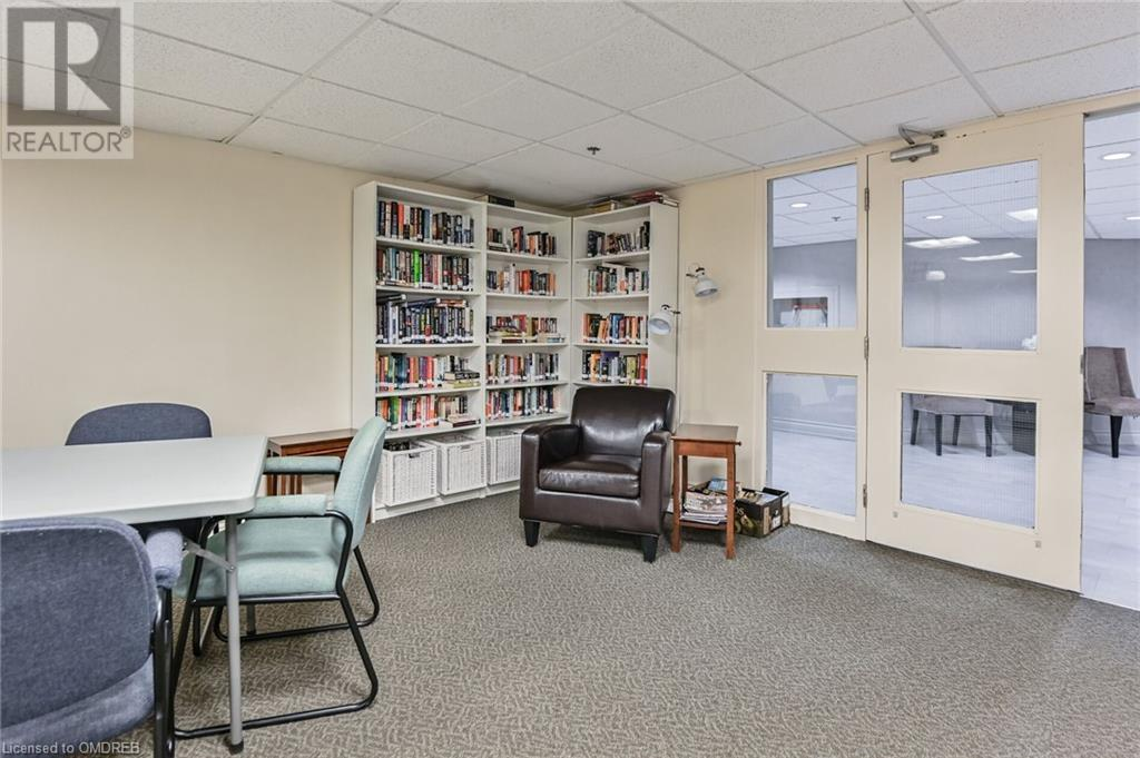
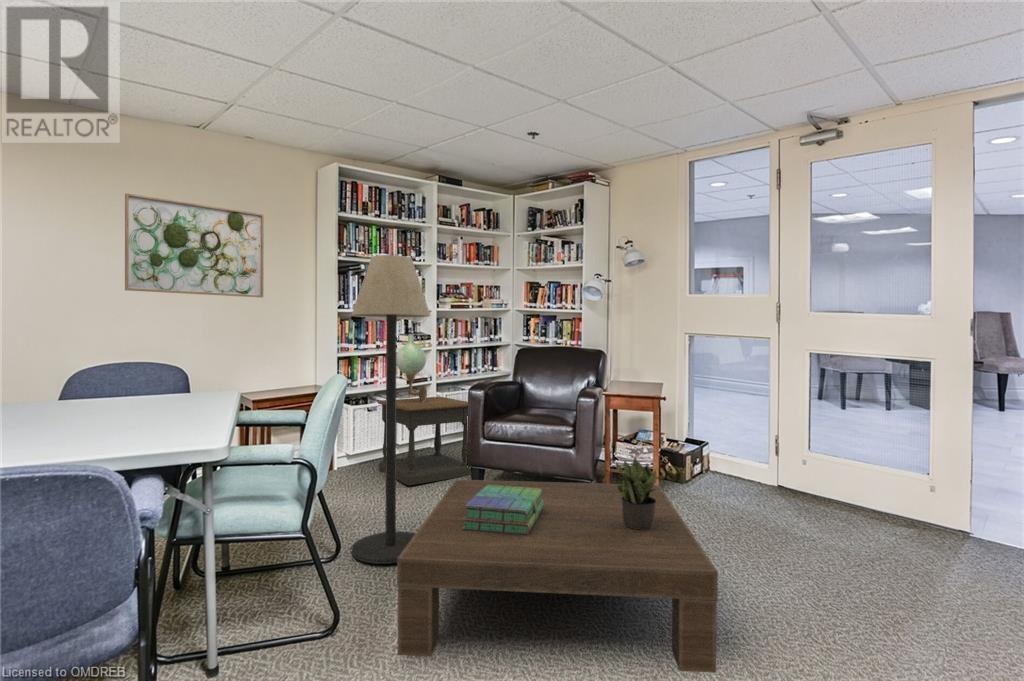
+ potted plant [615,456,668,530]
+ floor lamp [350,254,432,565]
+ wall art [124,192,265,298]
+ coffee table [396,479,719,674]
+ wall lamp [396,334,428,402]
+ side table [377,396,472,486]
+ stack of books [462,485,544,535]
